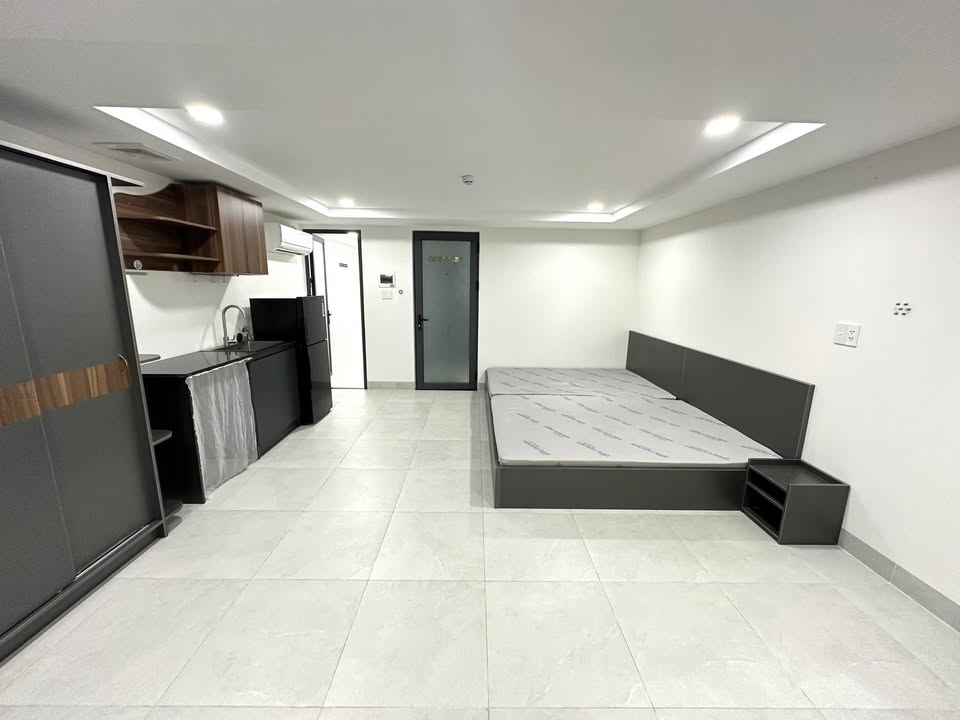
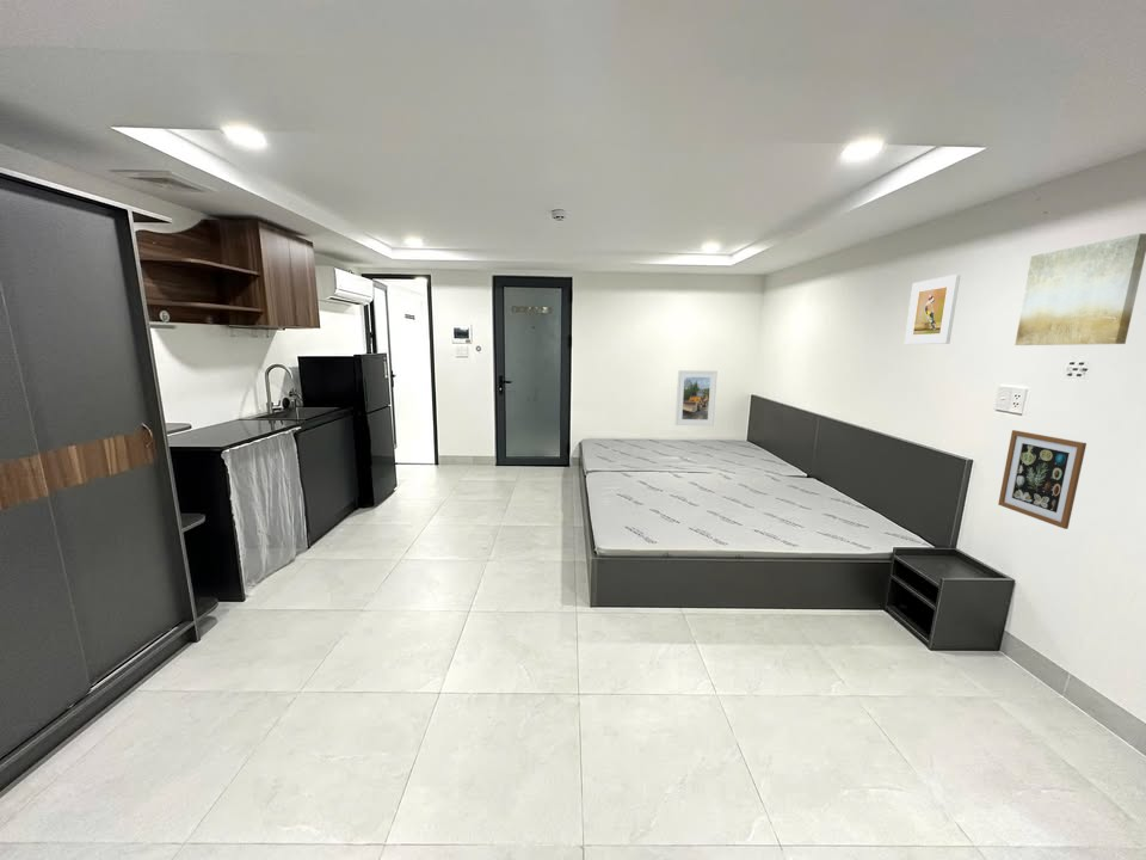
+ wall art [1013,233,1146,346]
+ wall art [997,429,1088,530]
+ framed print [674,369,719,426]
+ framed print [904,274,961,345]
